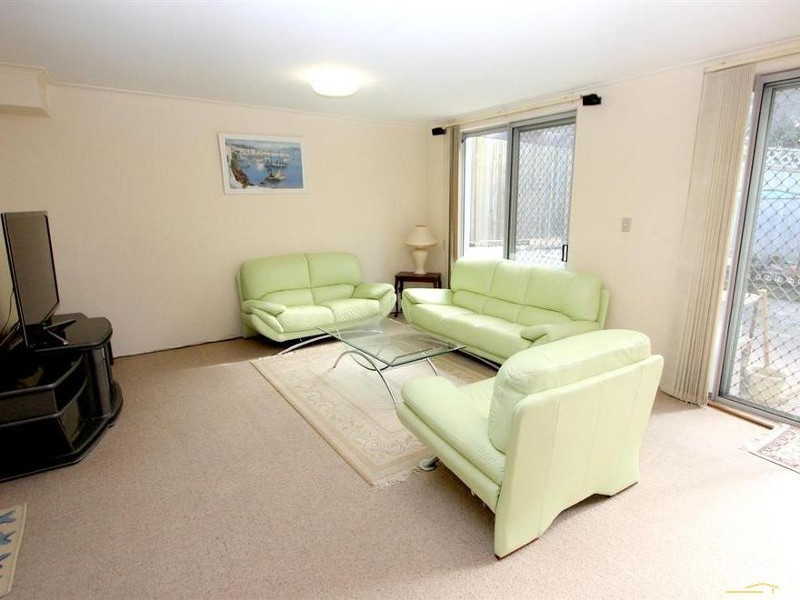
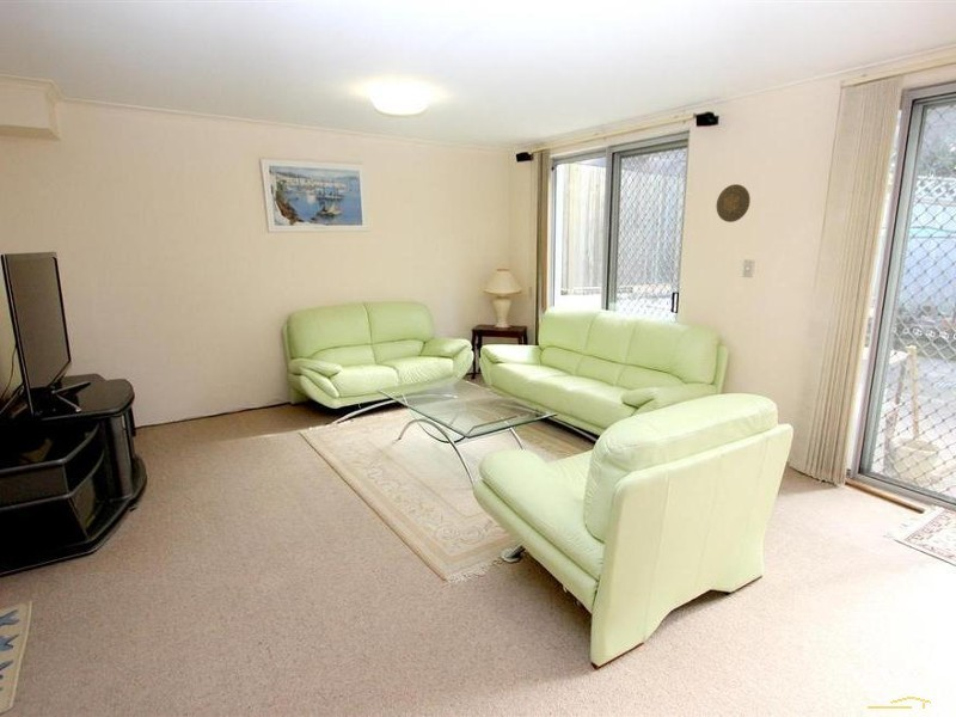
+ decorative plate [716,183,752,223]
